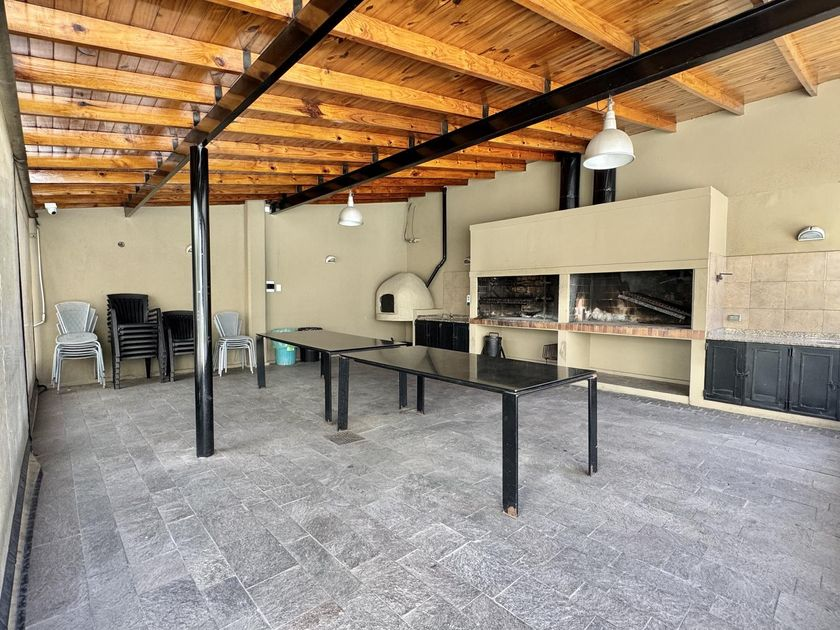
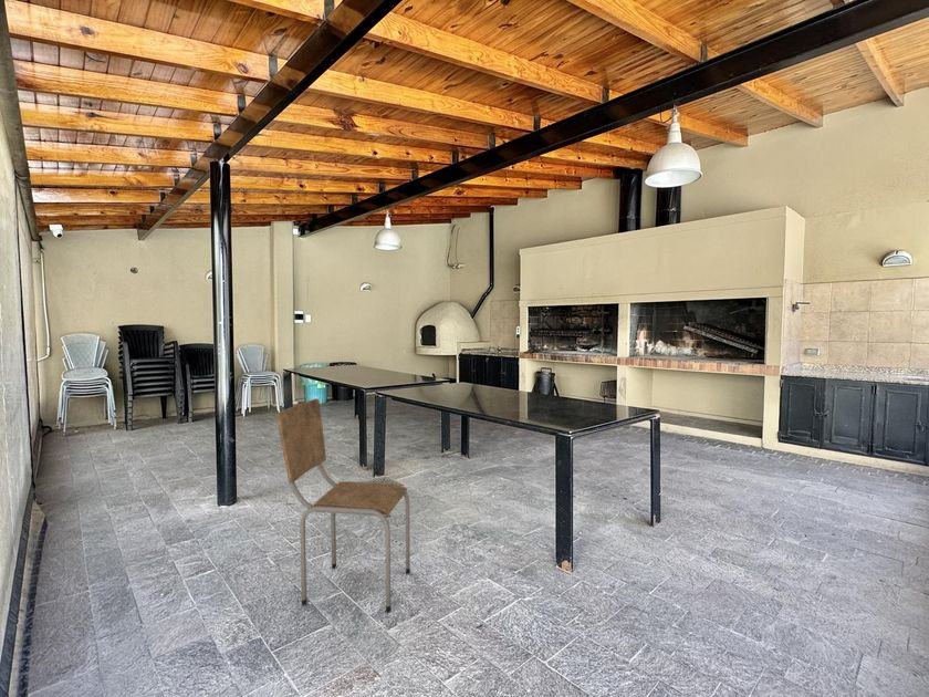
+ dining chair [275,397,411,613]
